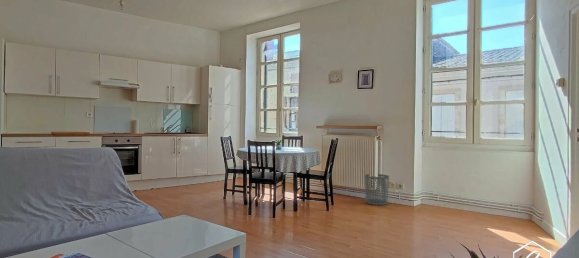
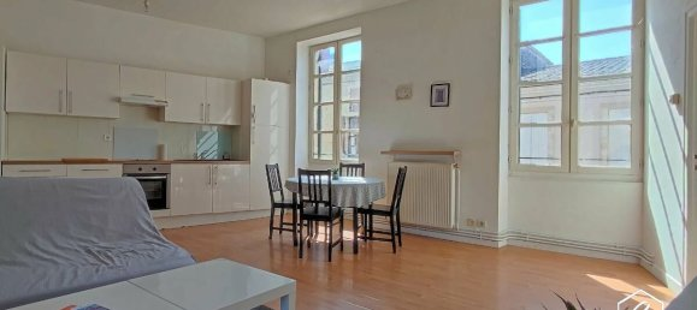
- waste bin [364,173,390,206]
